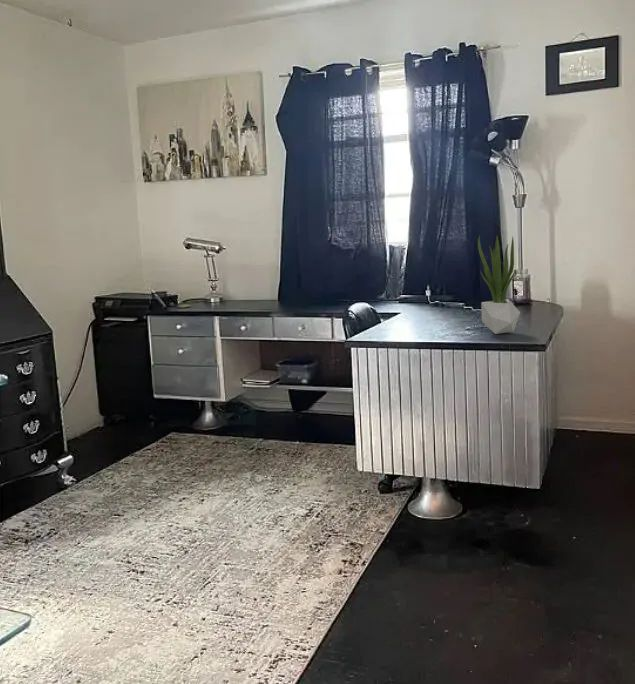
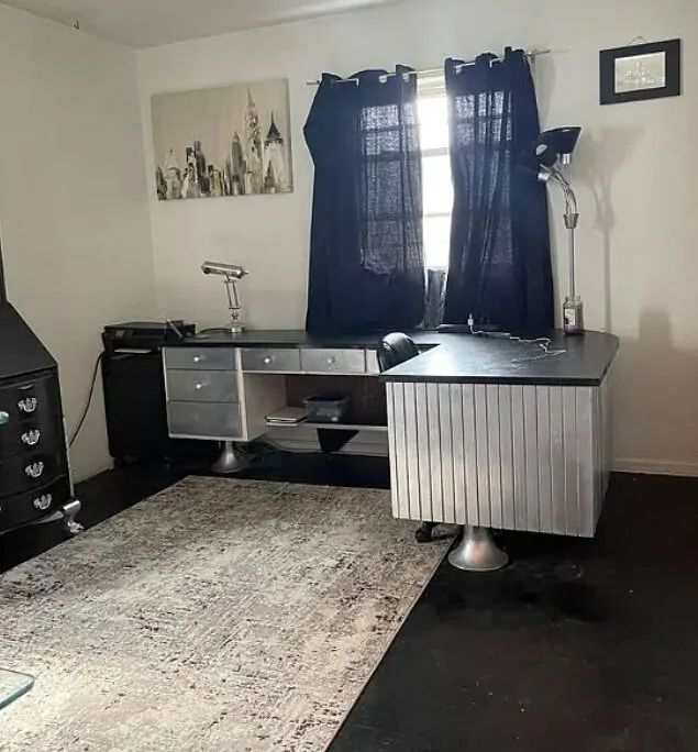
- potted plant [477,235,521,335]
